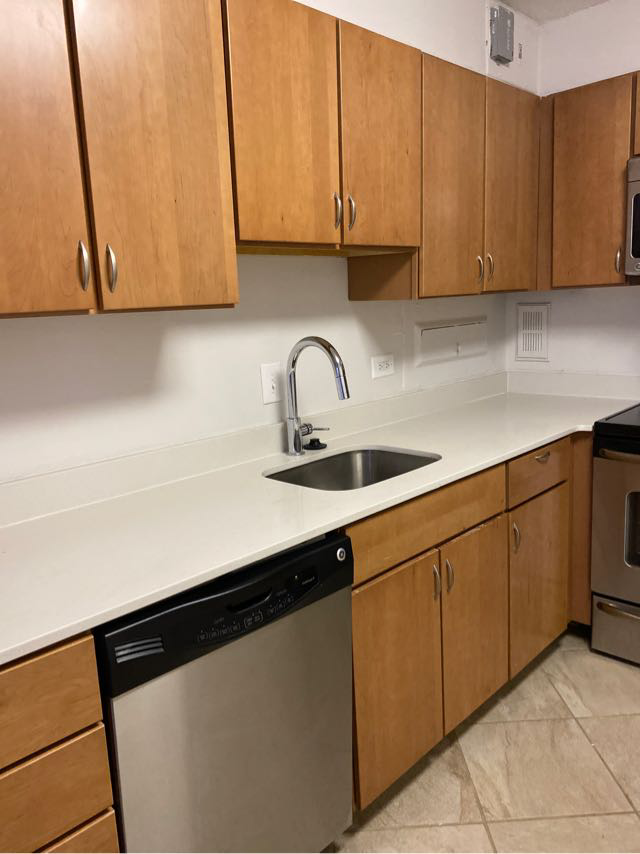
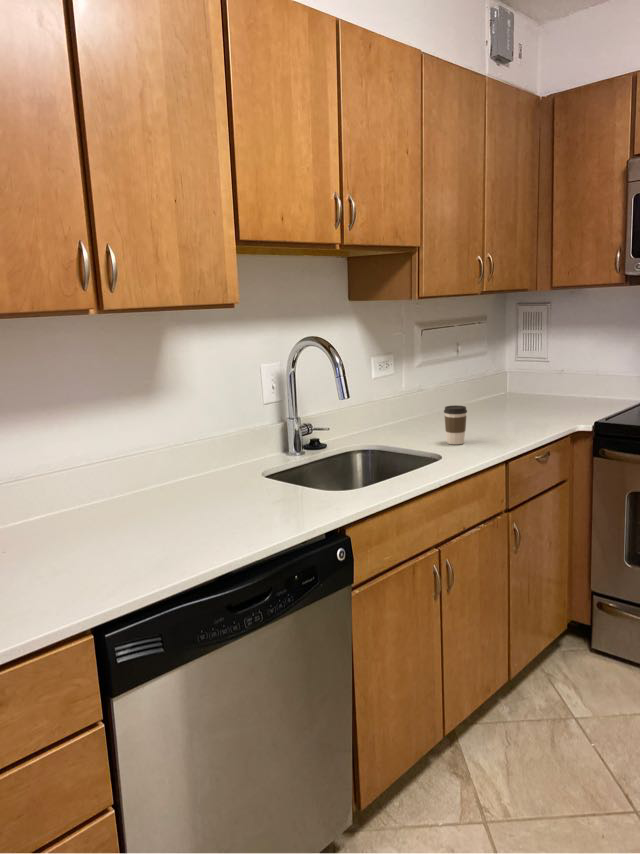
+ coffee cup [443,404,468,445]
